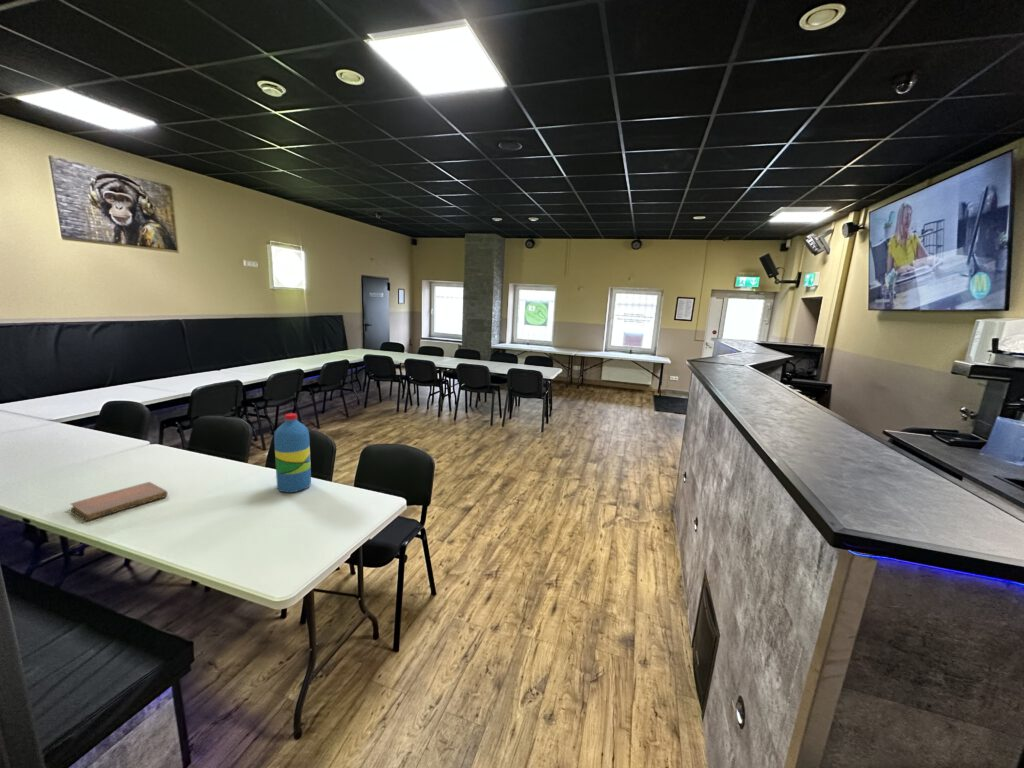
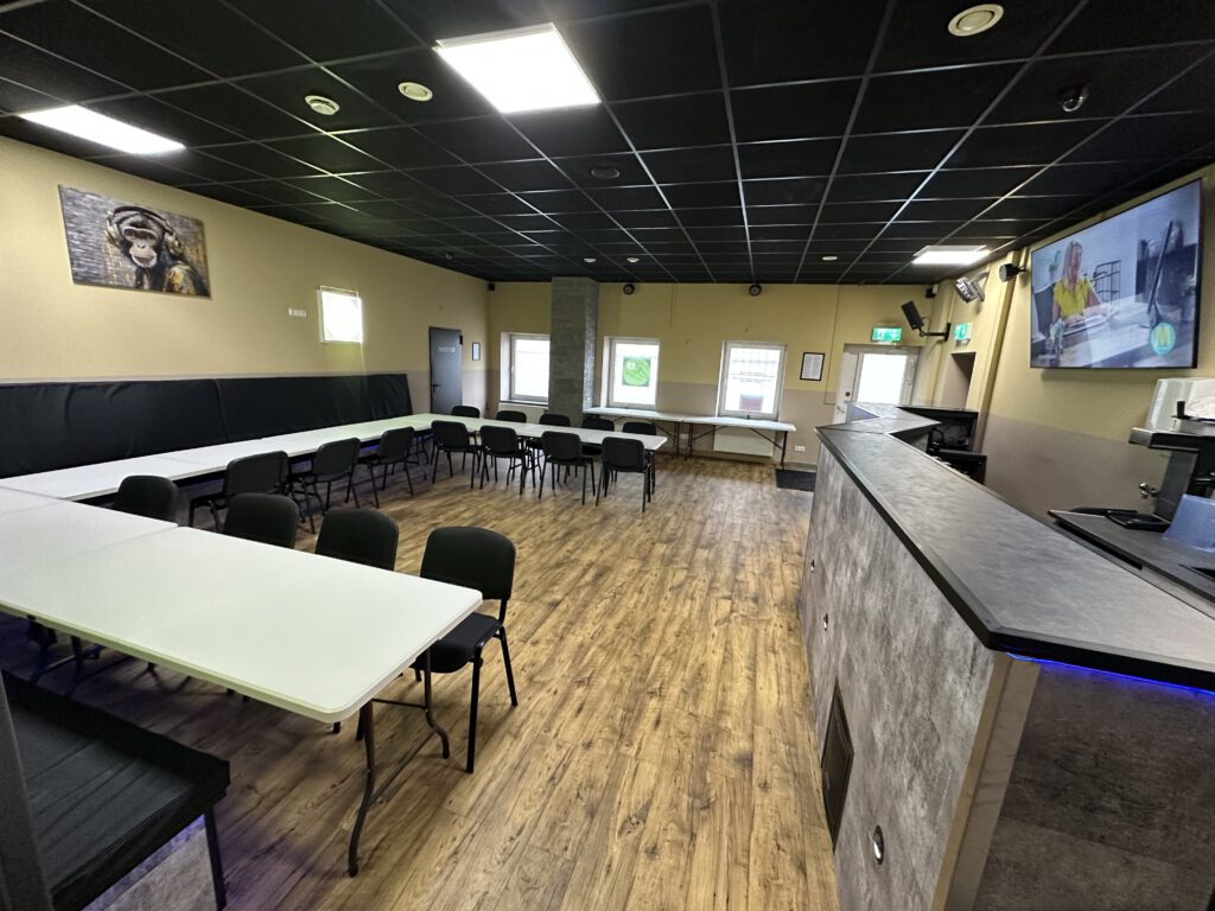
- water bottle [273,412,312,493]
- notebook [70,481,169,522]
